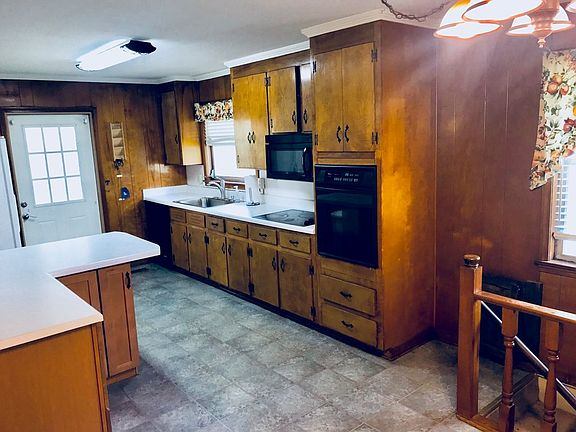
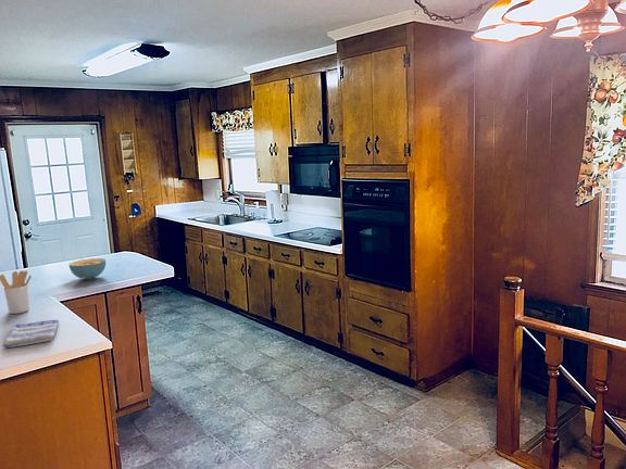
+ dish towel [1,319,60,348]
+ utensil holder [0,270,33,315]
+ cereal bowl [67,257,107,281]
